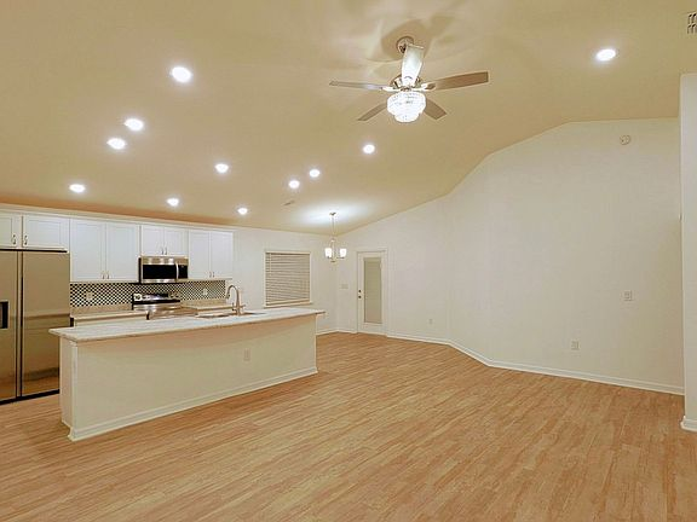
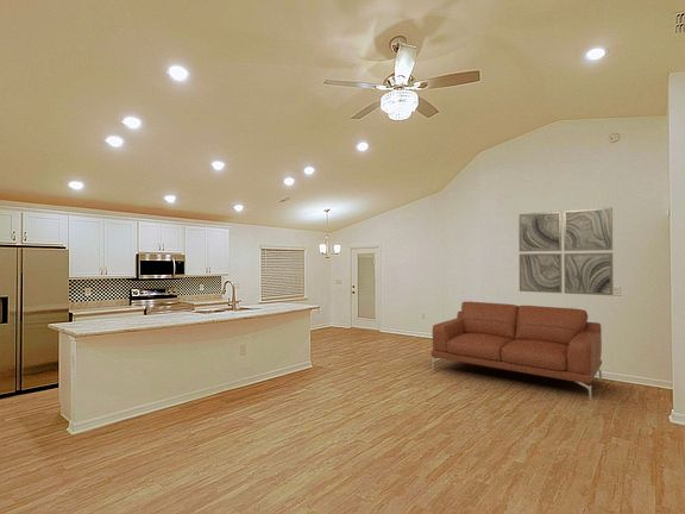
+ wall art [517,206,615,296]
+ sofa [431,301,603,401]
